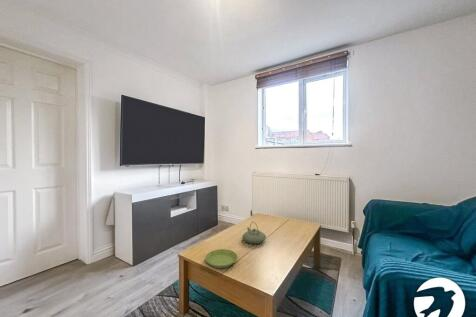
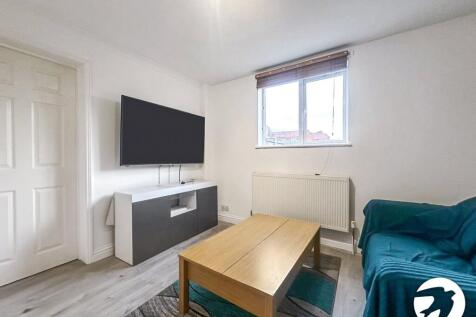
- teapot [242,221,267,245]
- saucer [204,248,238,269]
